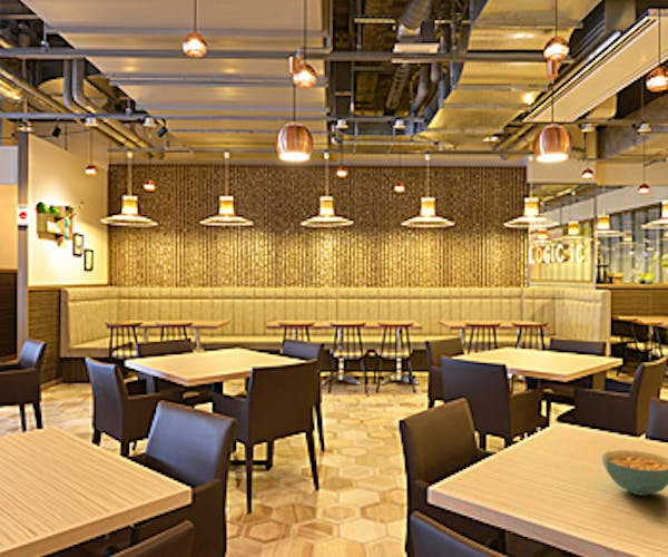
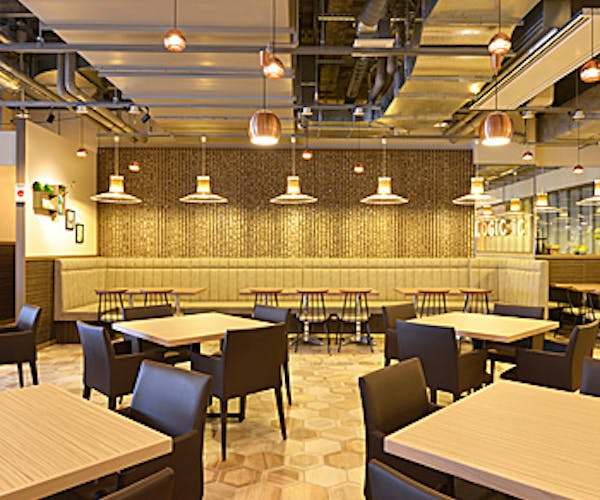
- cereal bowl [601,449,668,497]
